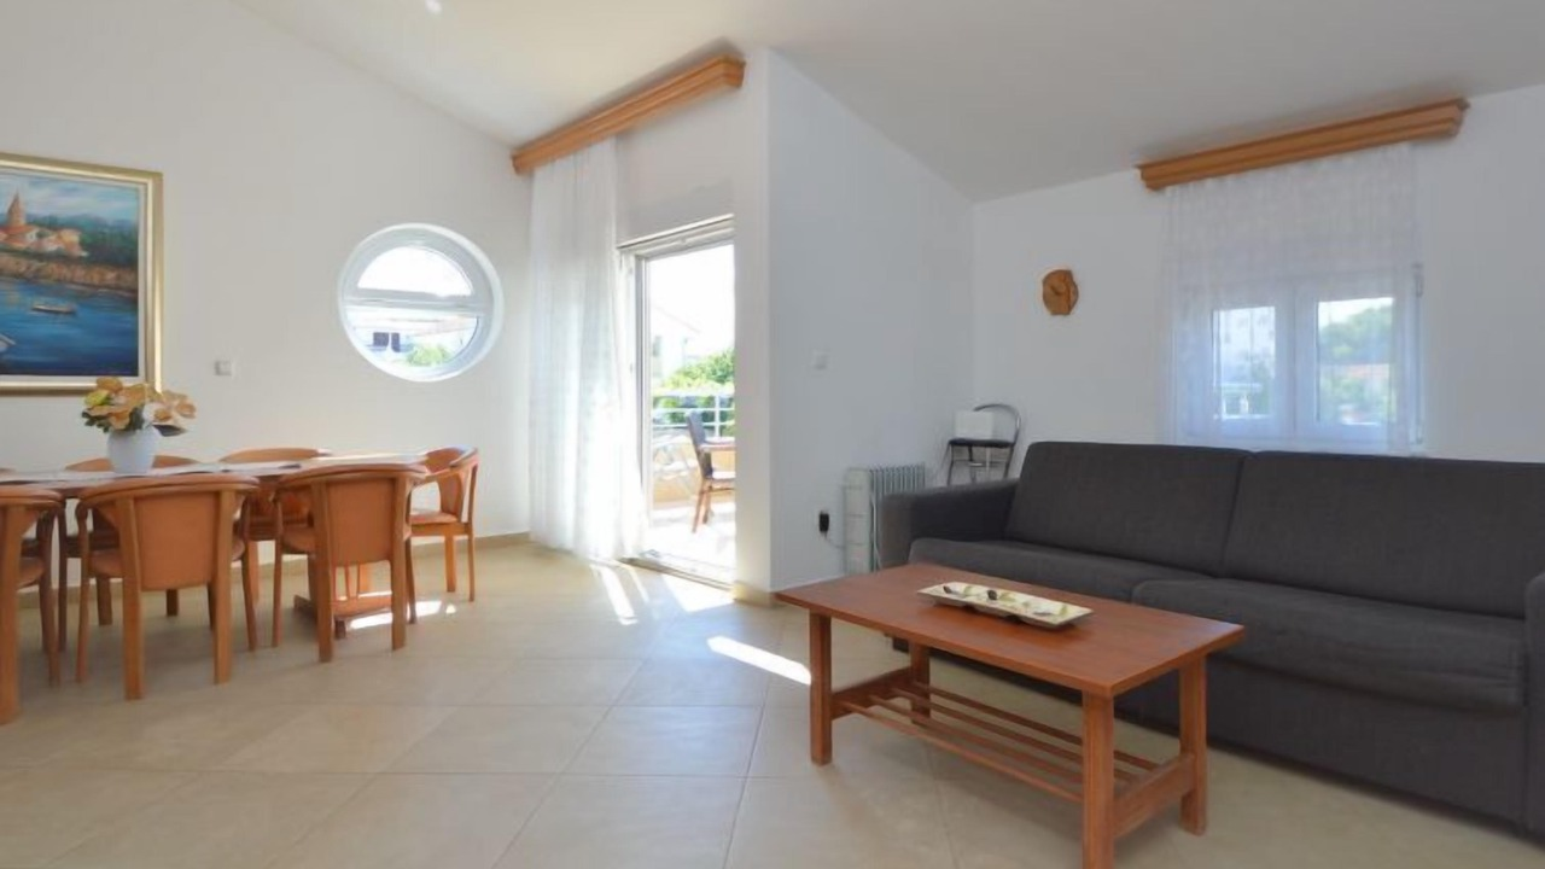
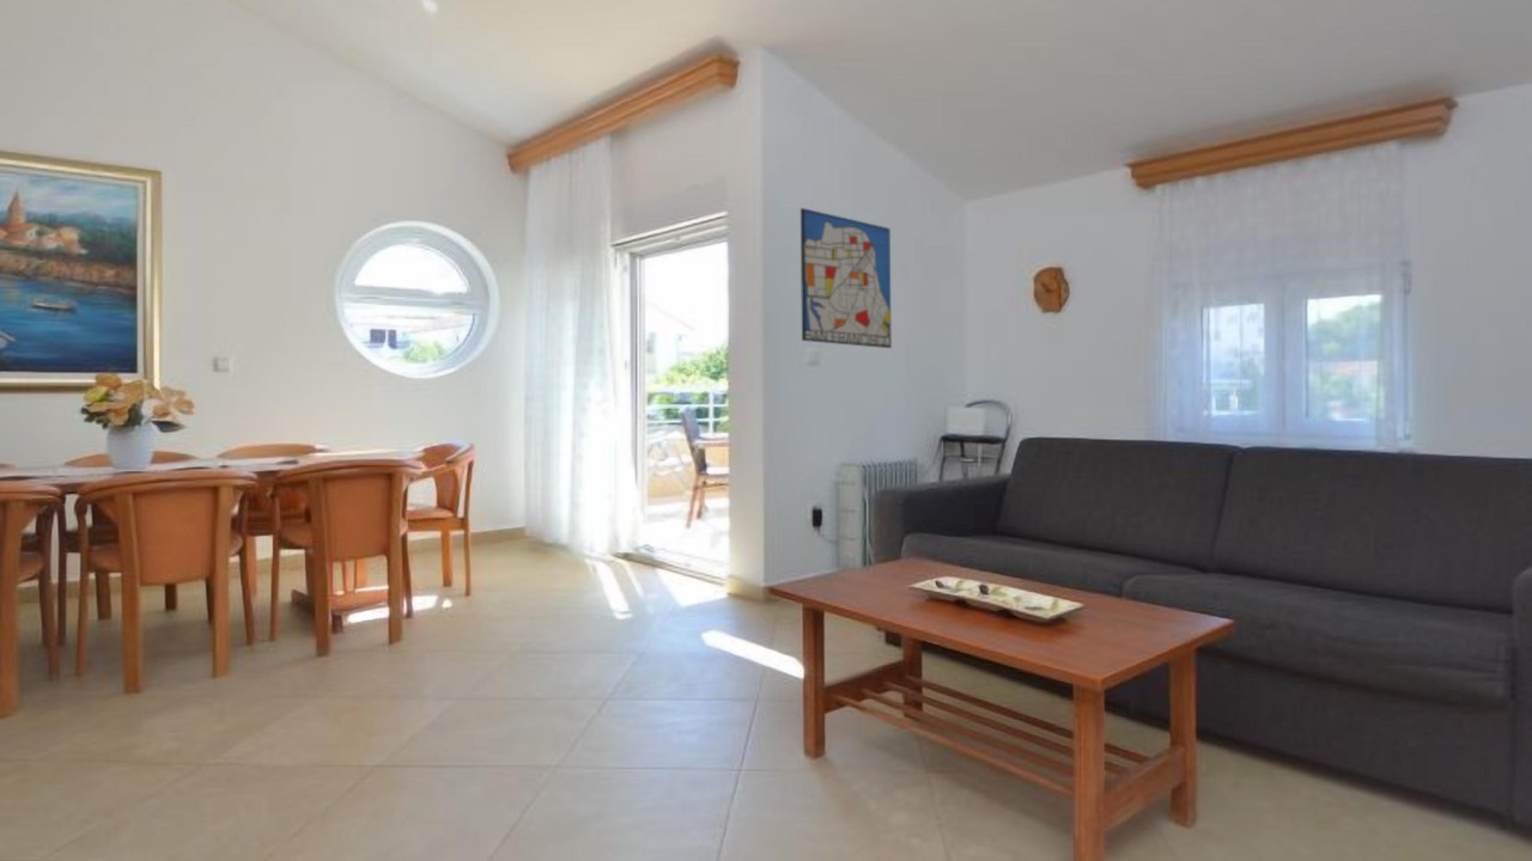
+ wall art [800,207,893,349]
